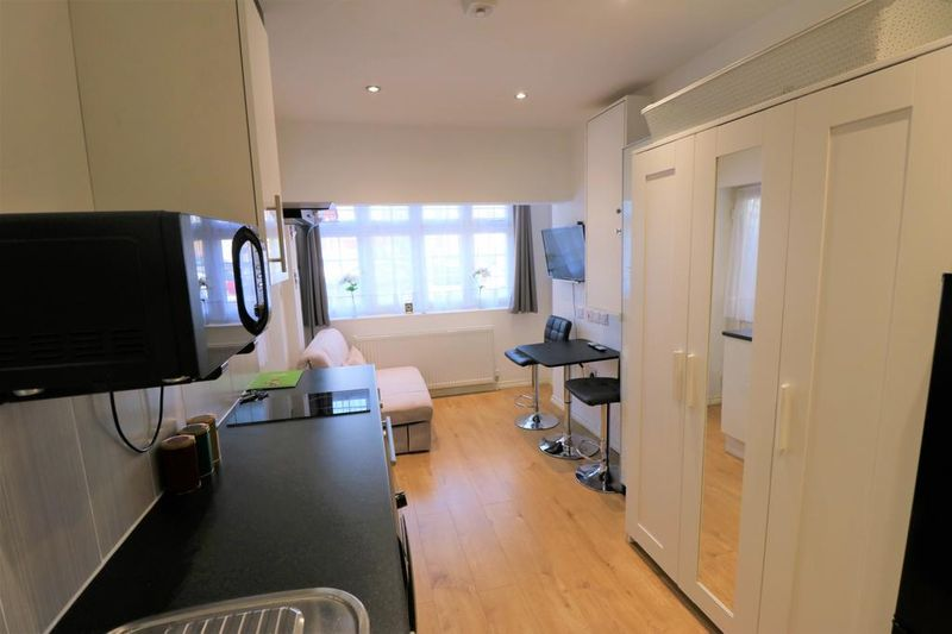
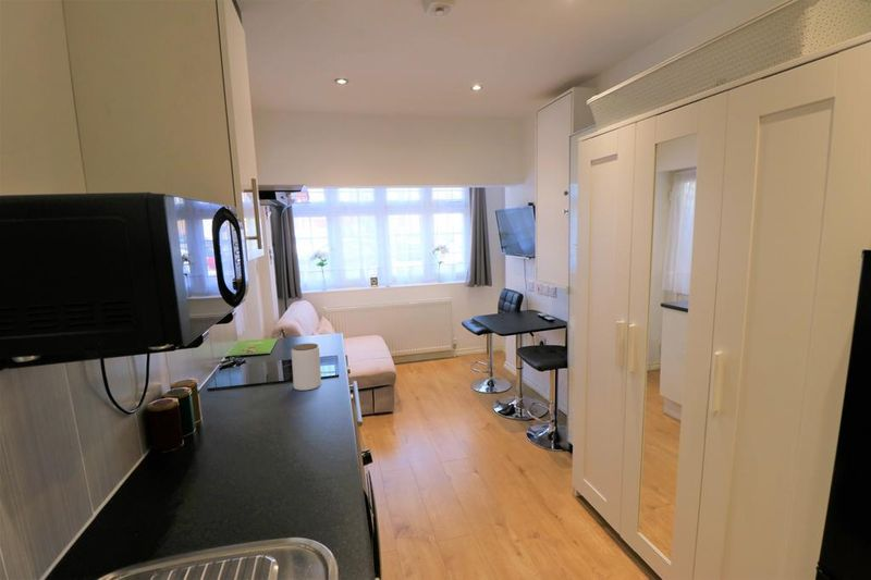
+ jar [291,343,322,392]
